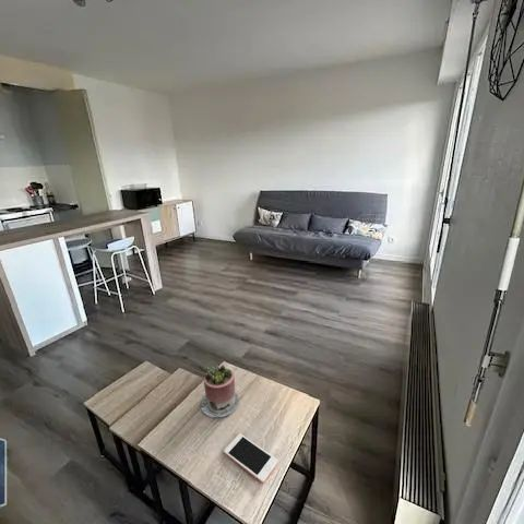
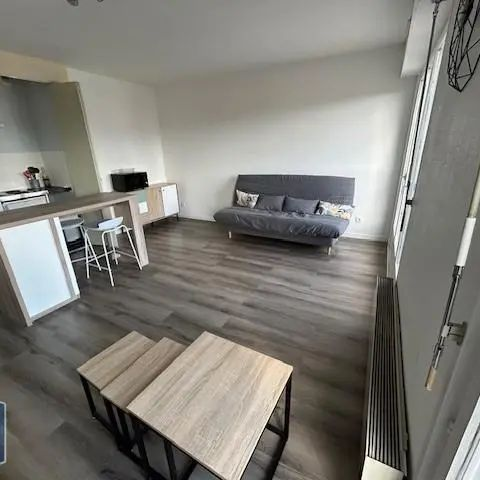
- cell phone [223,432,279,484]
- succulent planter [200,364,240,418]
